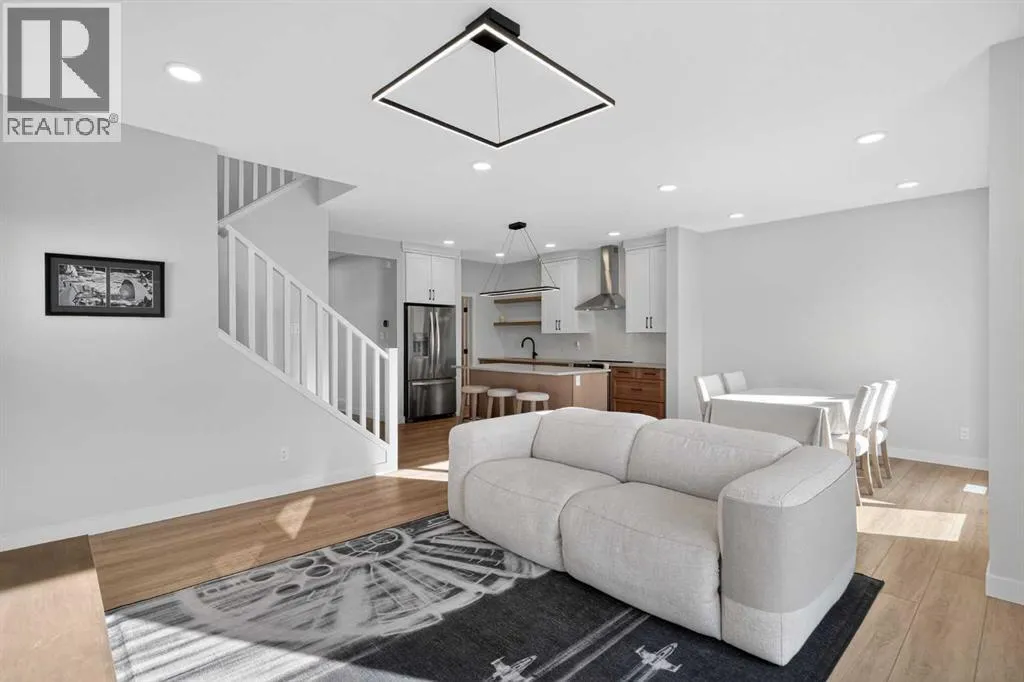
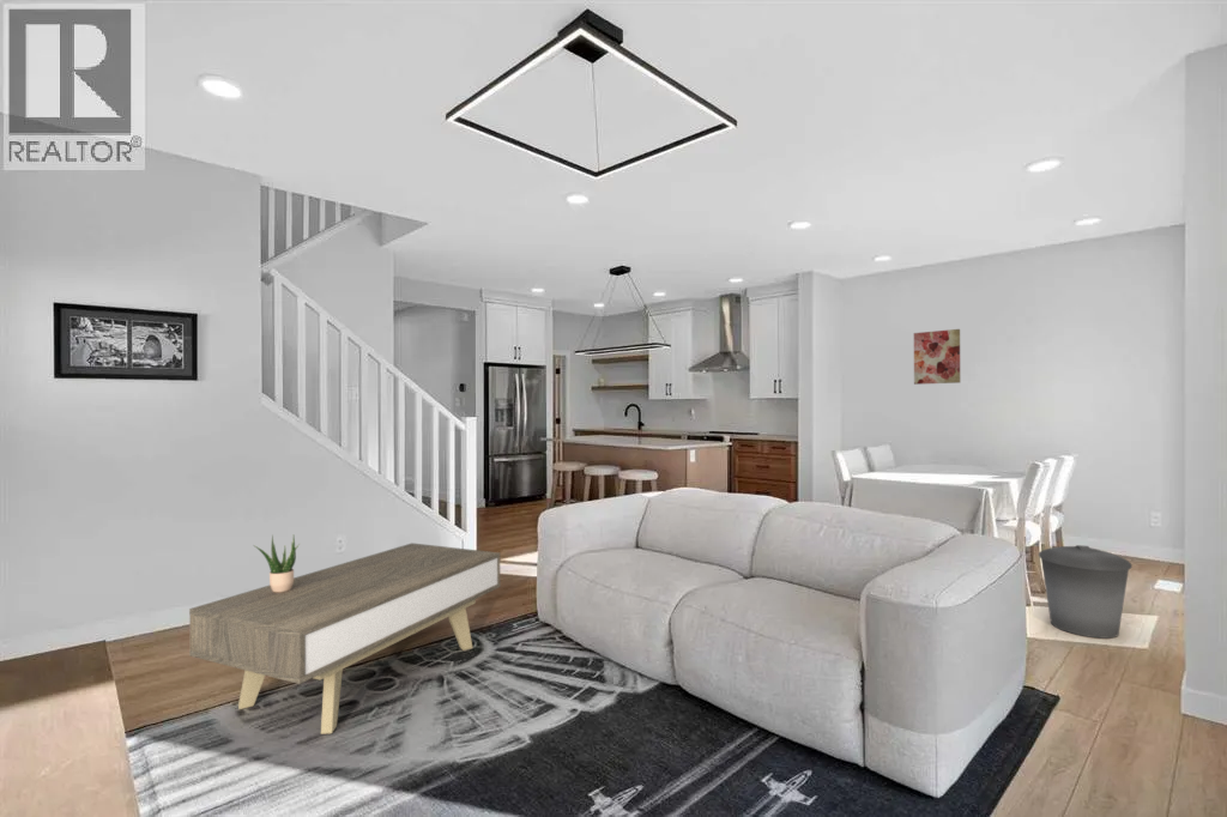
+ trash can [1038,544,1134,640]
+ coffee table [188,541,502,736]
+ wall art [913,328,961,386]
+ potted plant [252,533,301,592]
